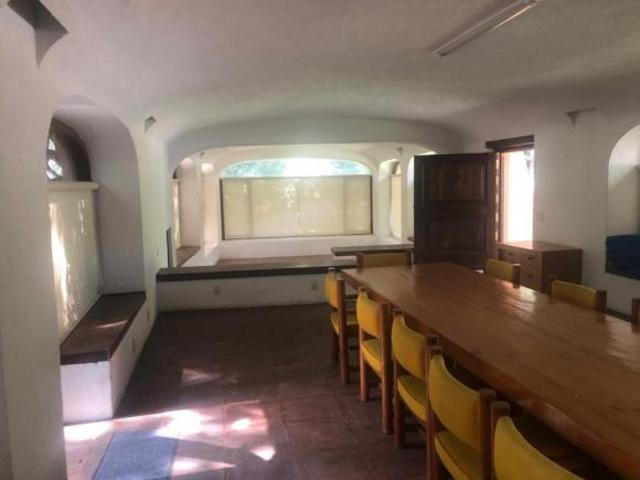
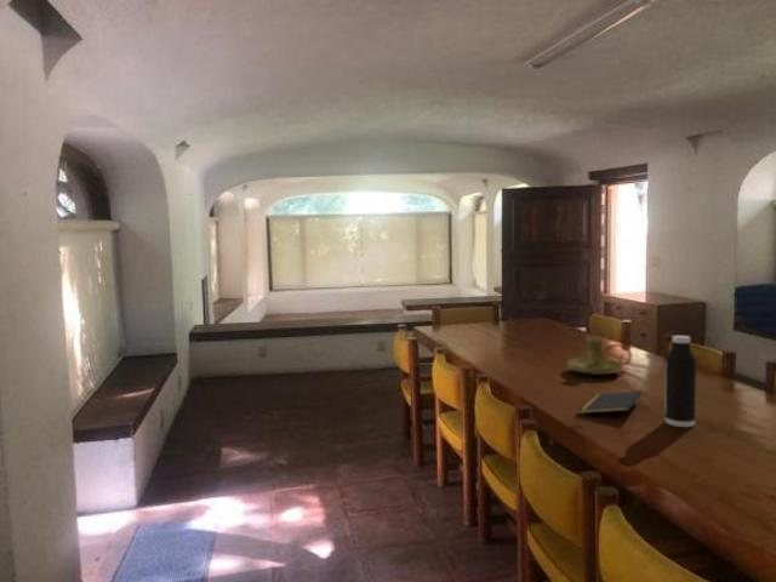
+ water bottle [663,335,697,428]
+ notepad [577,389,643,415]
+ candle holder [566,336,633,376]
